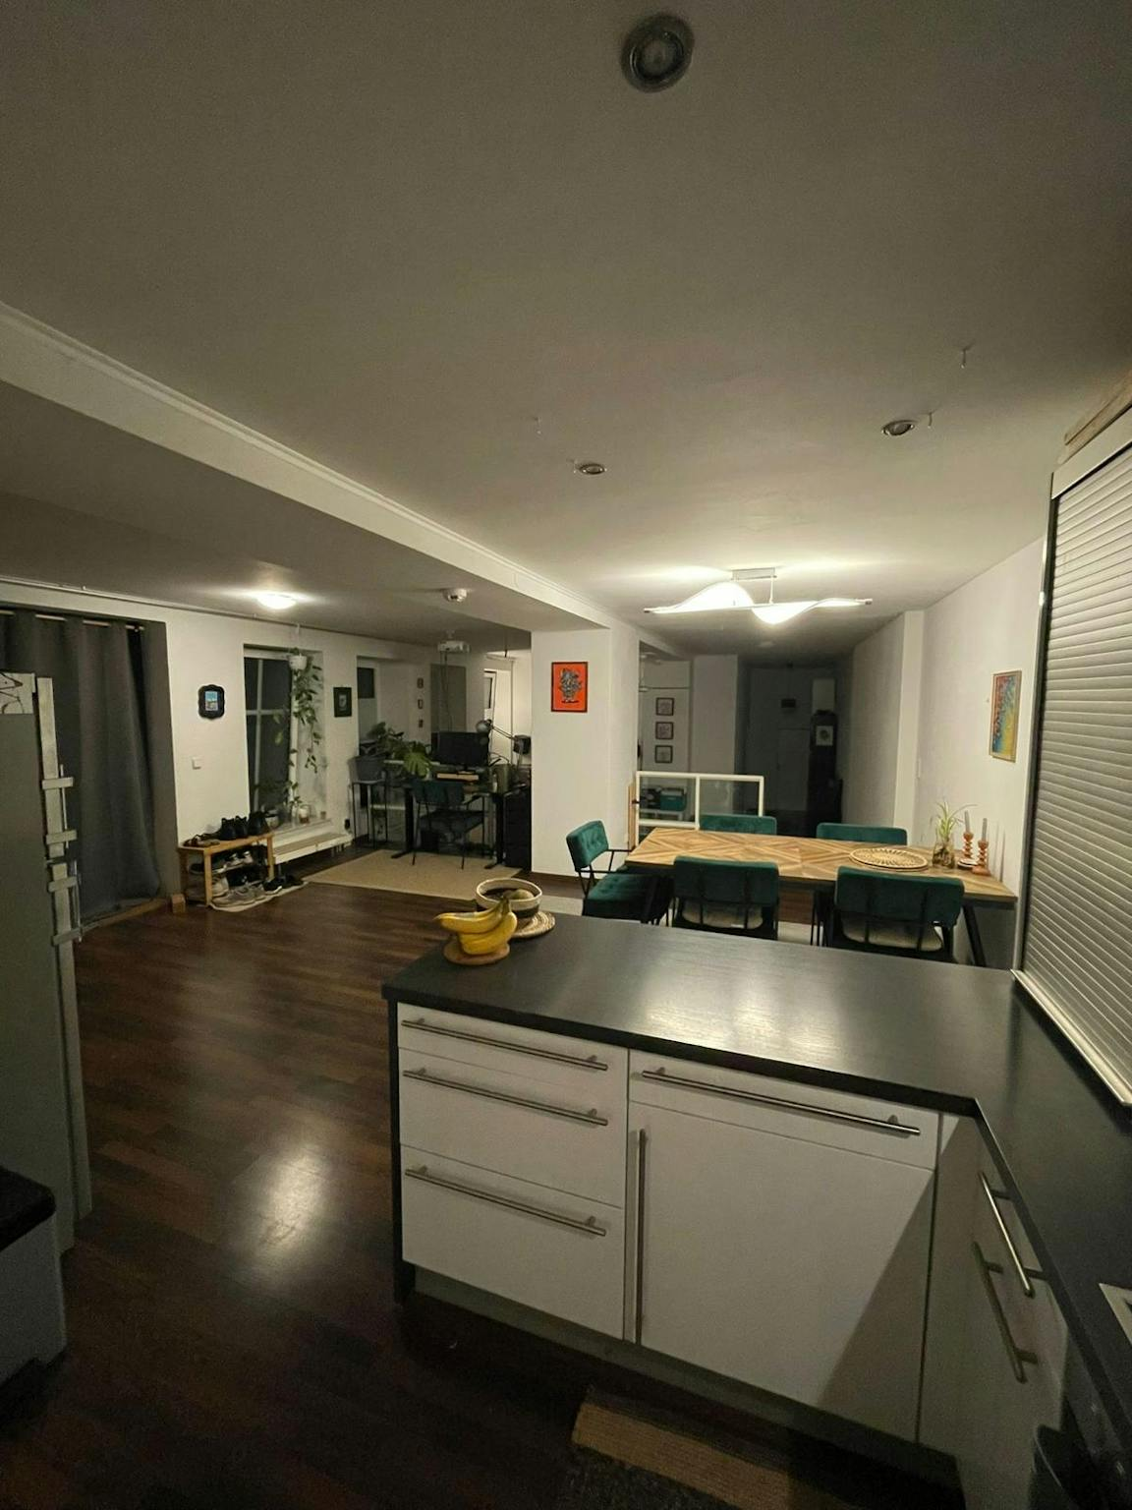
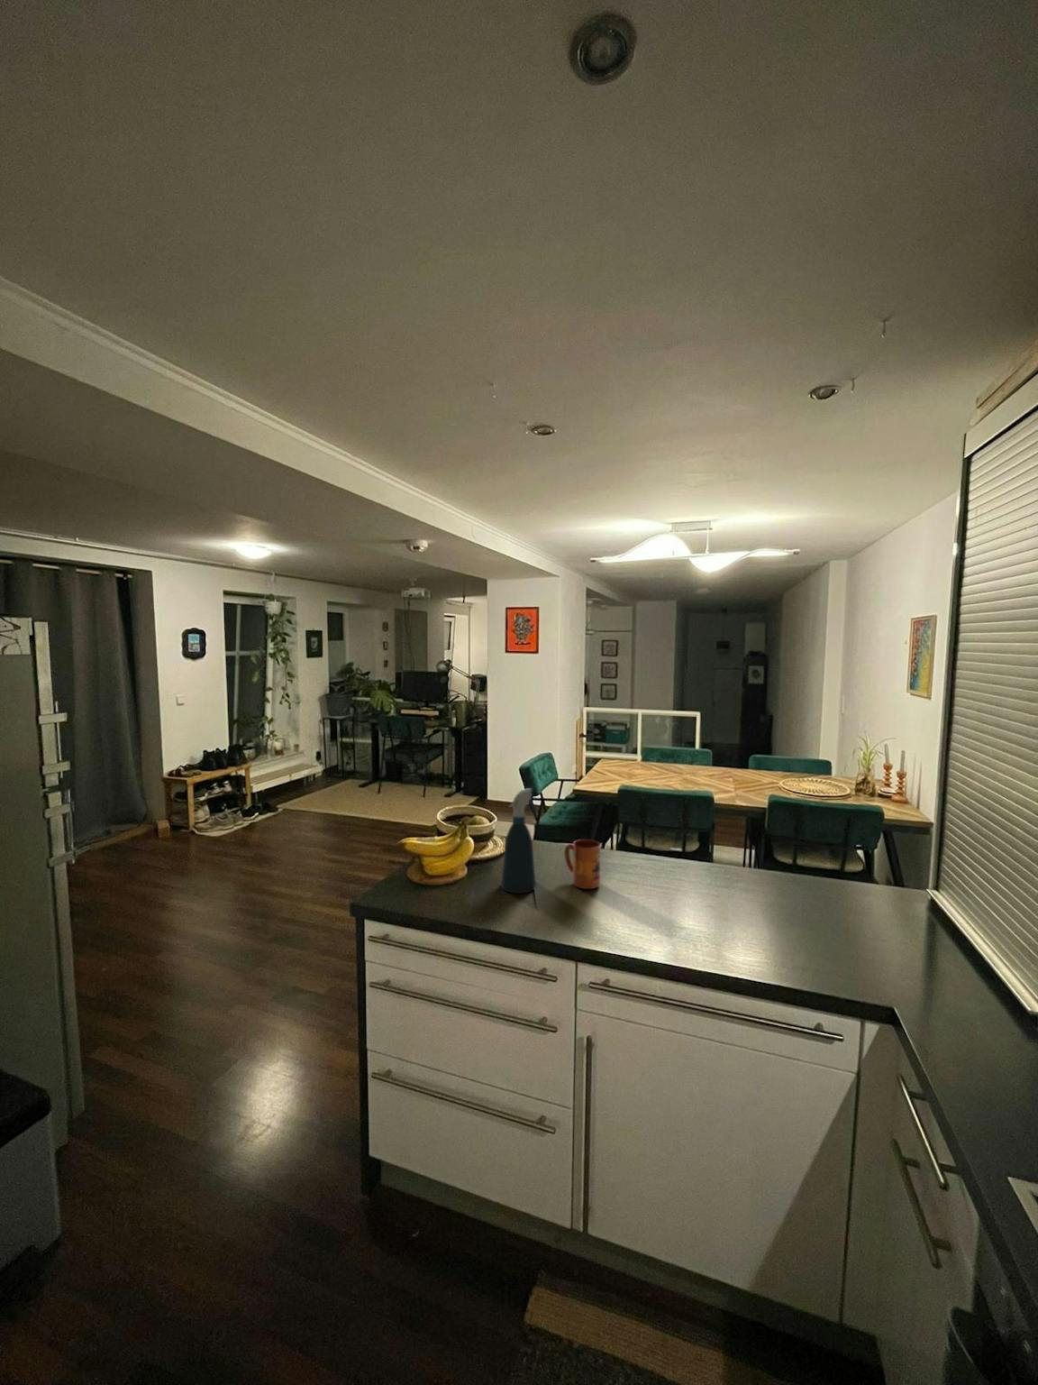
+ mug [563,839,602,890]
+ spray bottle [500,786,538,894]
